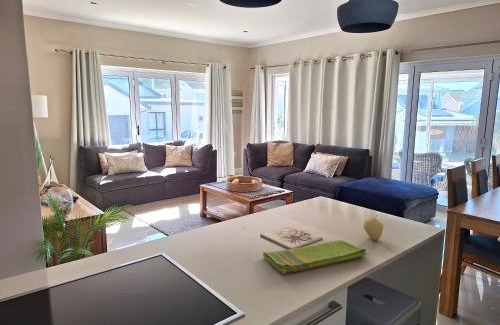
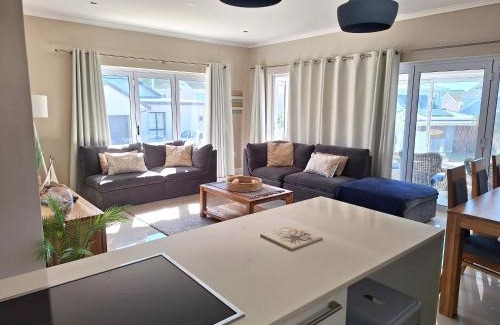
- dish towel [262,239,367,275]
- fruit [362,214,384,241]
